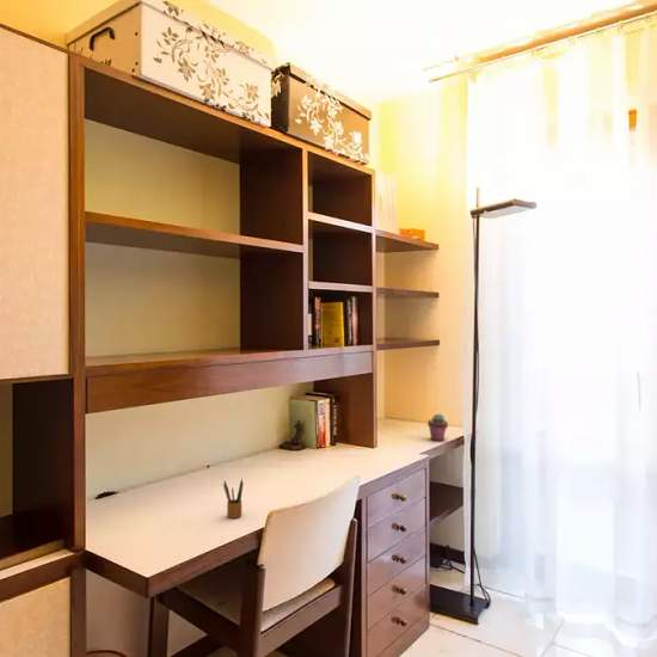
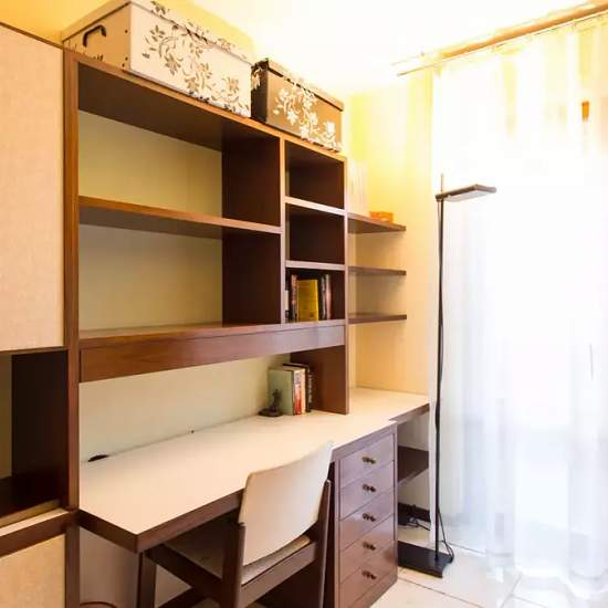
- potted succulent [426,413,449,442]
- pencil box [222,478,245,520]
